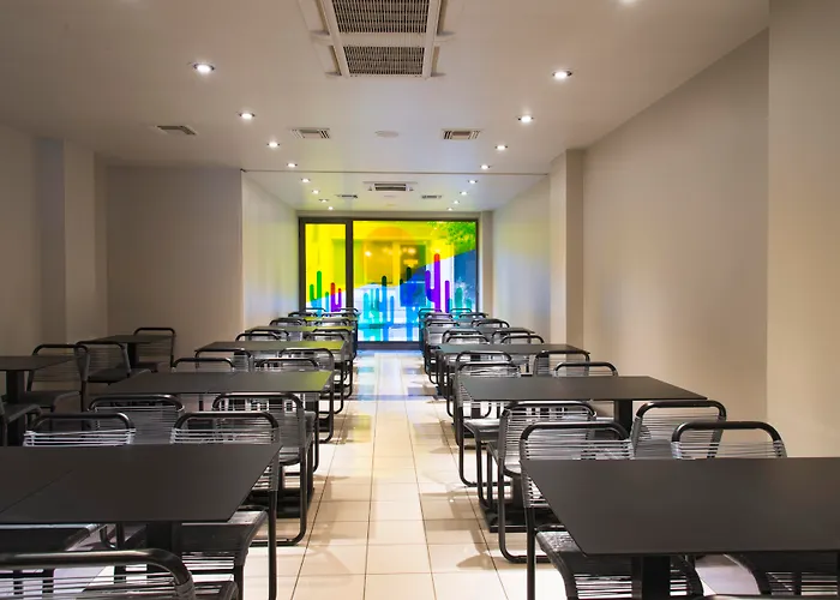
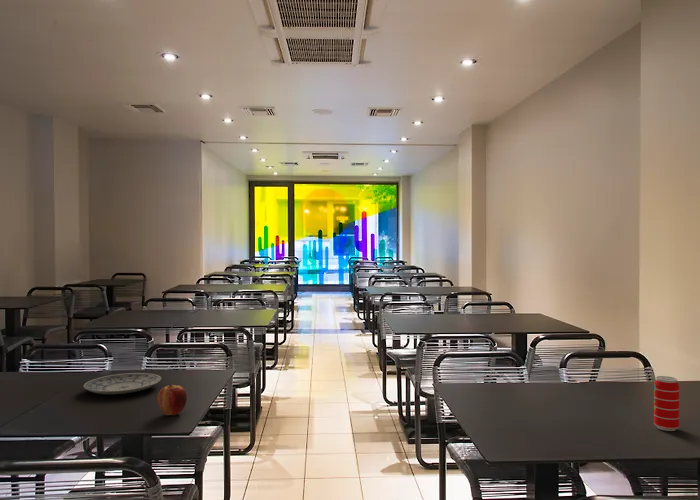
+ beverage can [653,375,680,432]
+ plate [83,372,162,395]
+ apple [157,383,188,416]
